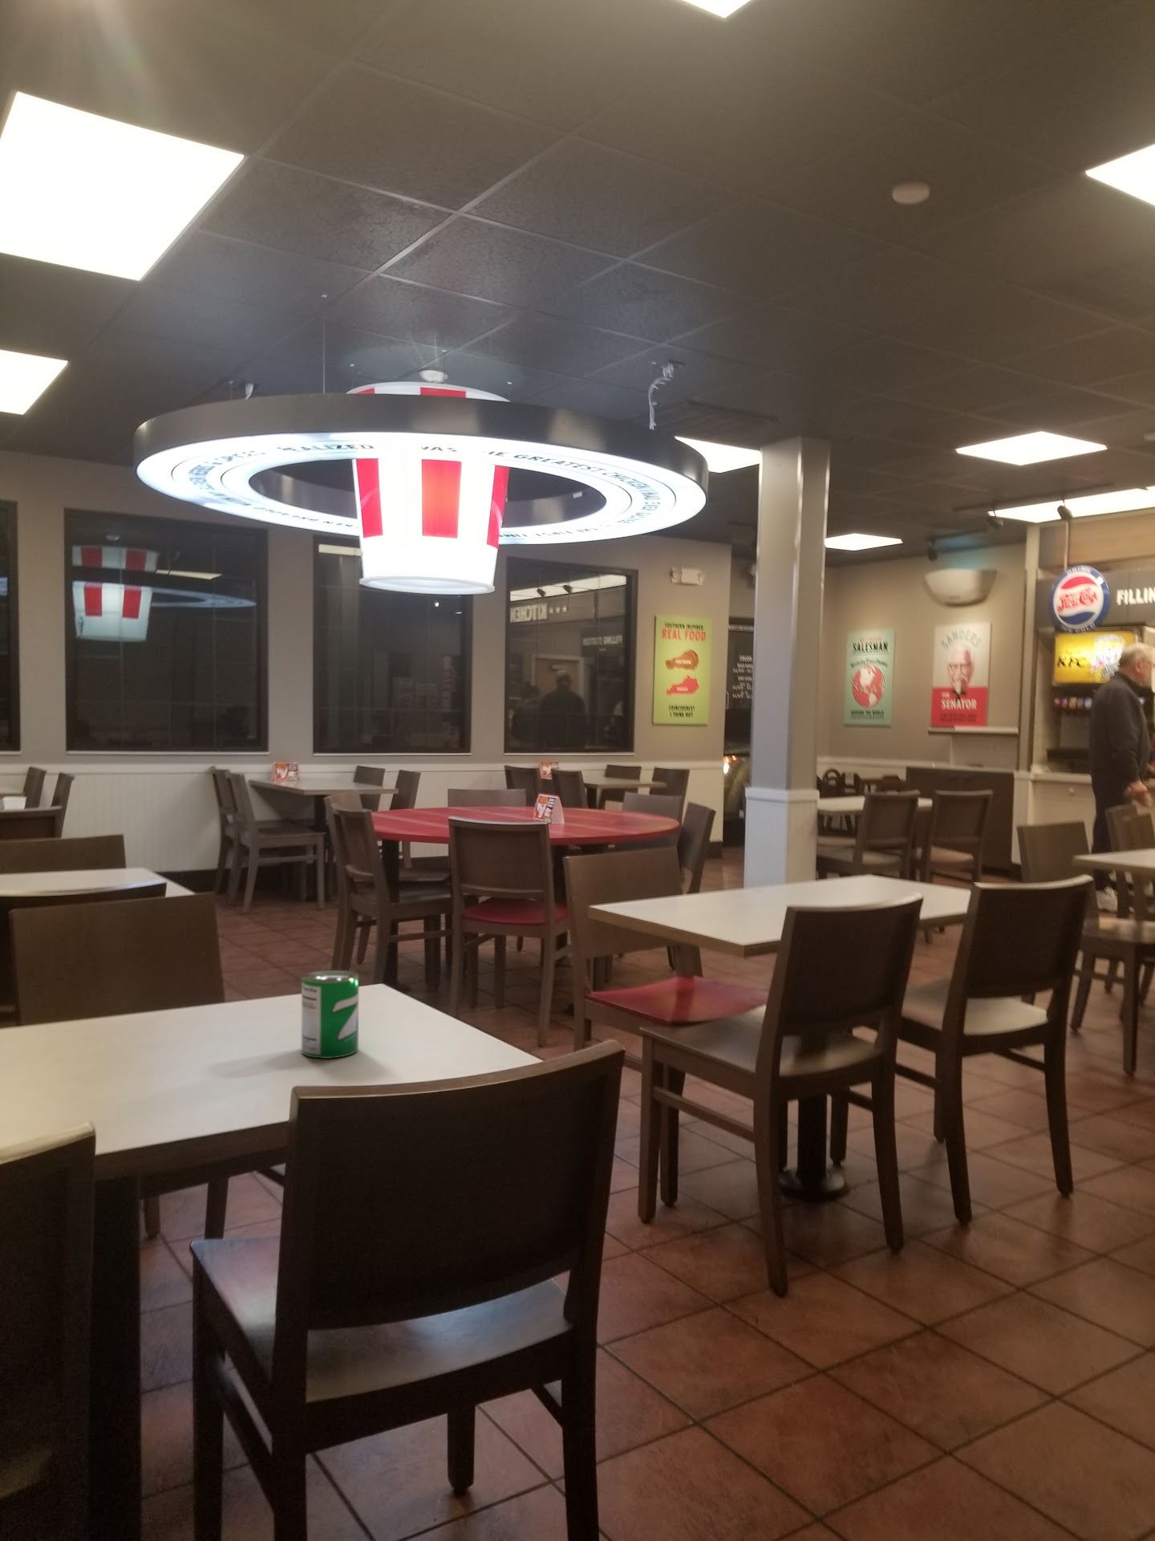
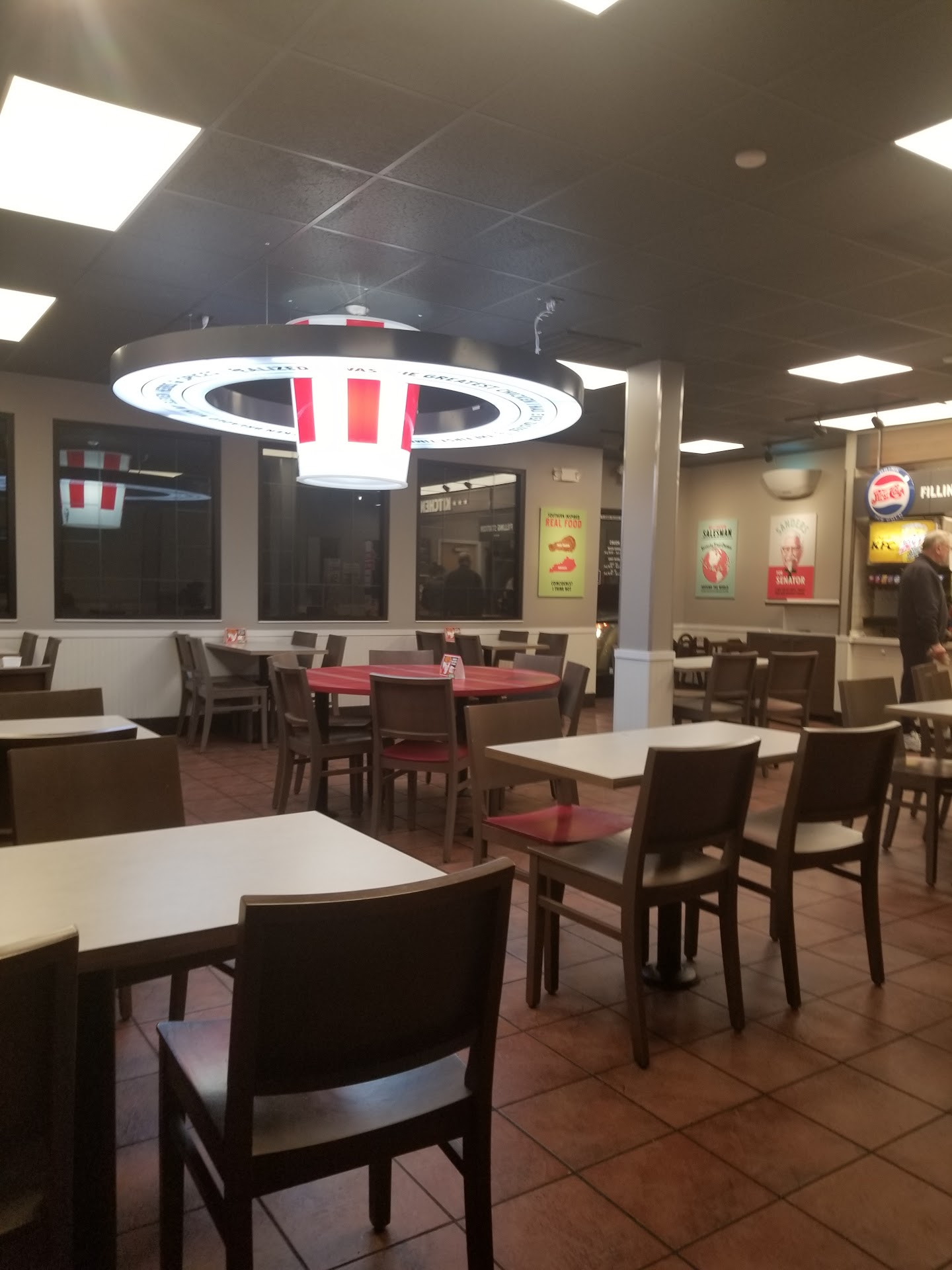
- can [301,969,359,1059]
